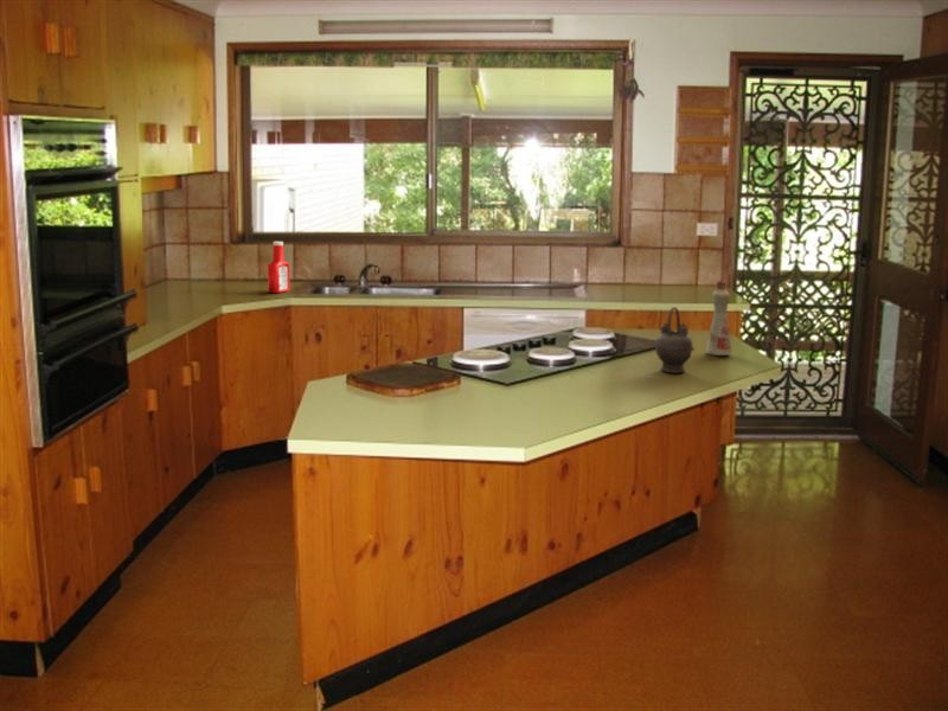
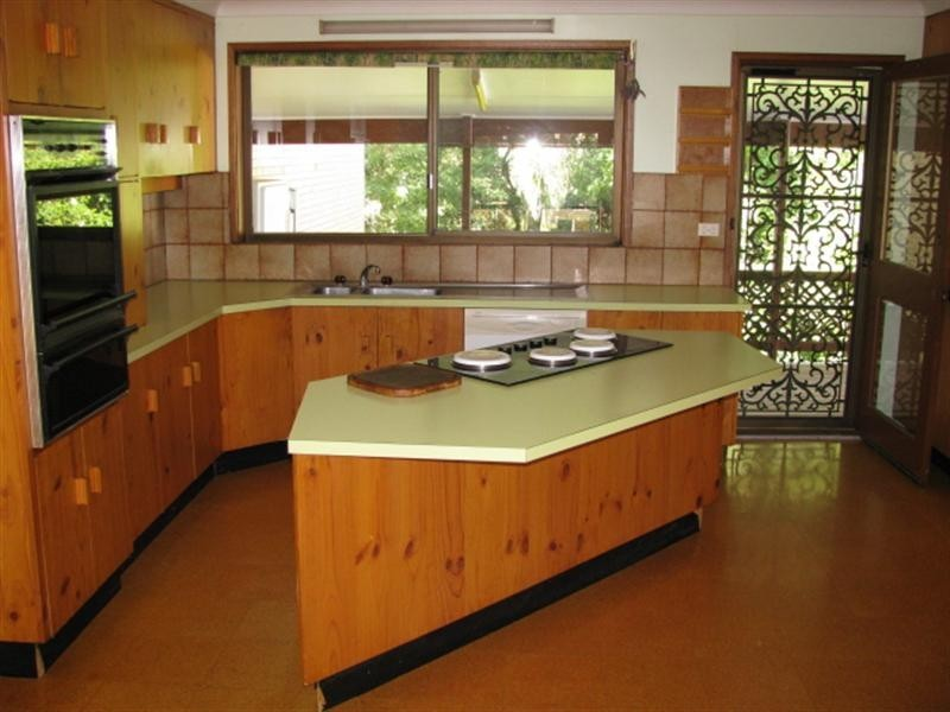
- teapot [654,306,696,374]
- bottle [706,278,732,357]
- soap bottle [267,241,292,294]
